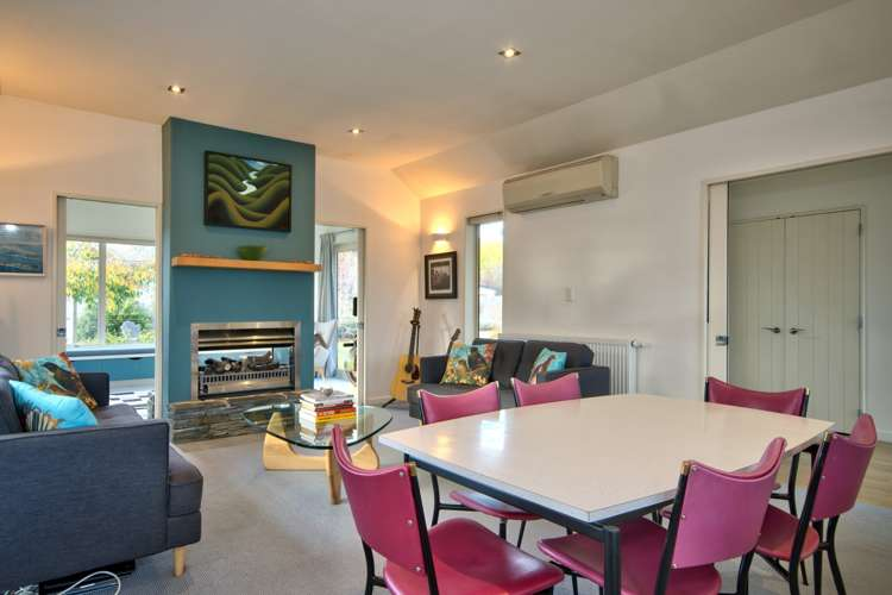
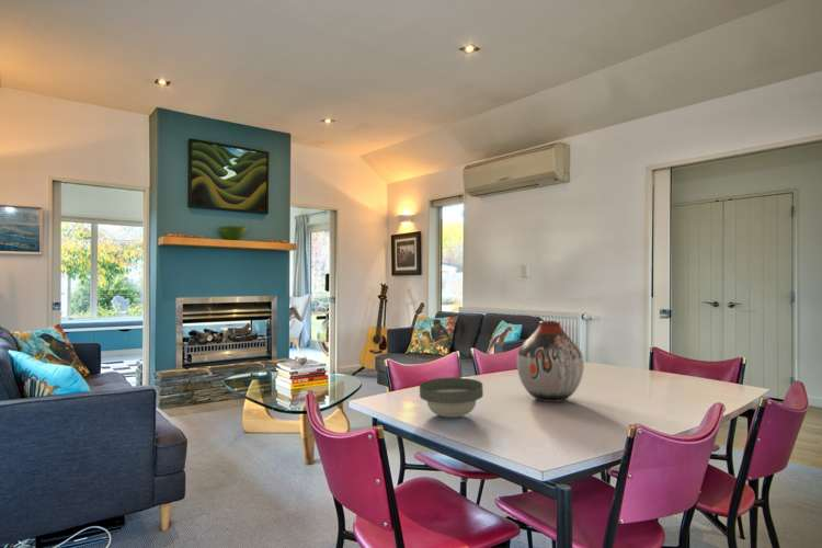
+ vase [516,320,585,403]
+ bowl [419,377,484,419]
